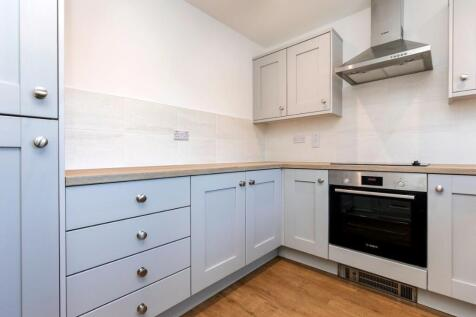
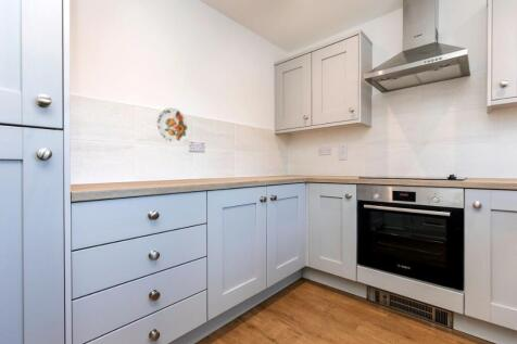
+ decorative plate [155,106,190,144]
